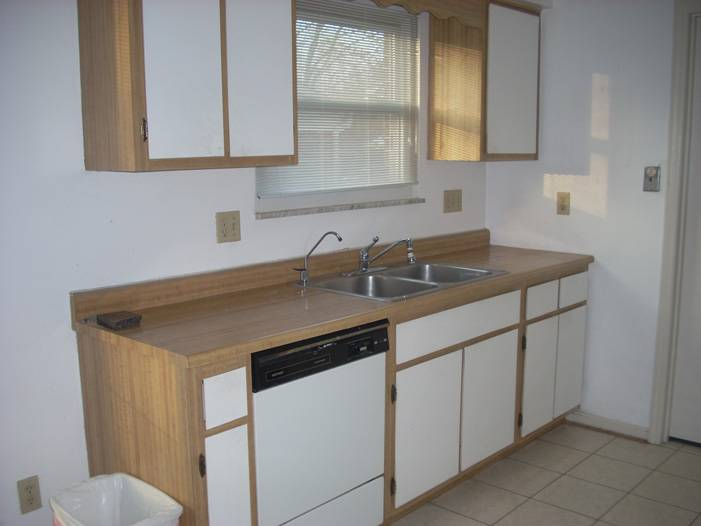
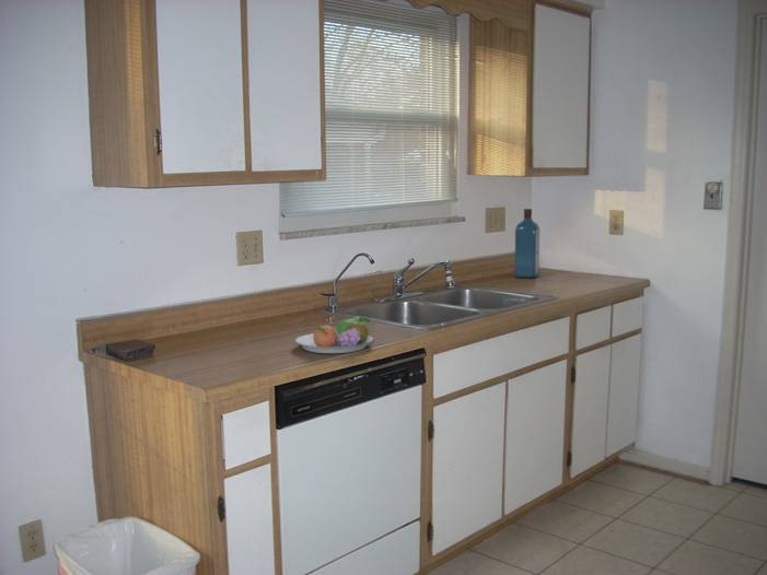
+ liquor [513,208,541,279]
+ fruit bowl [294,316,374,354]
